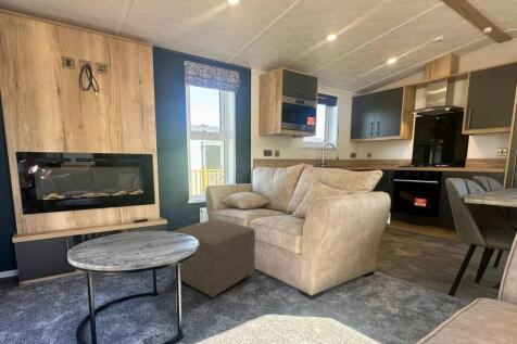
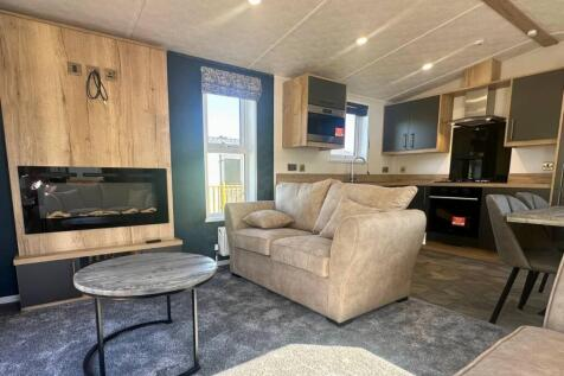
- ottoman [171,218,256,298]
